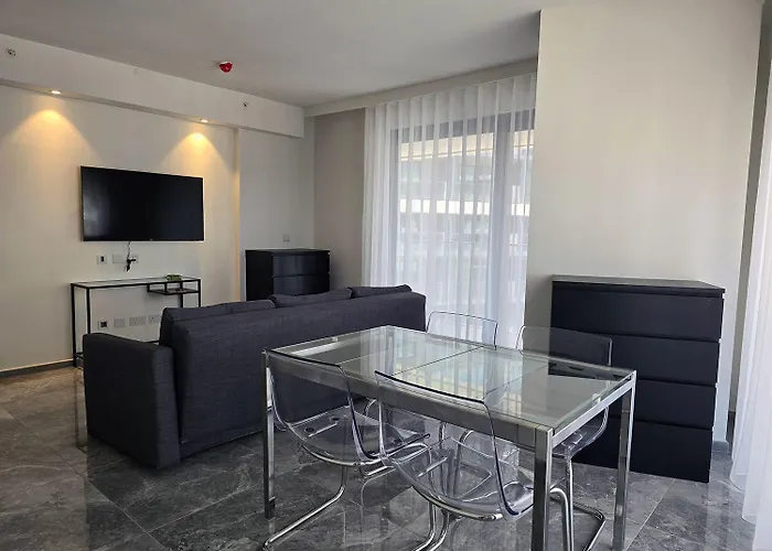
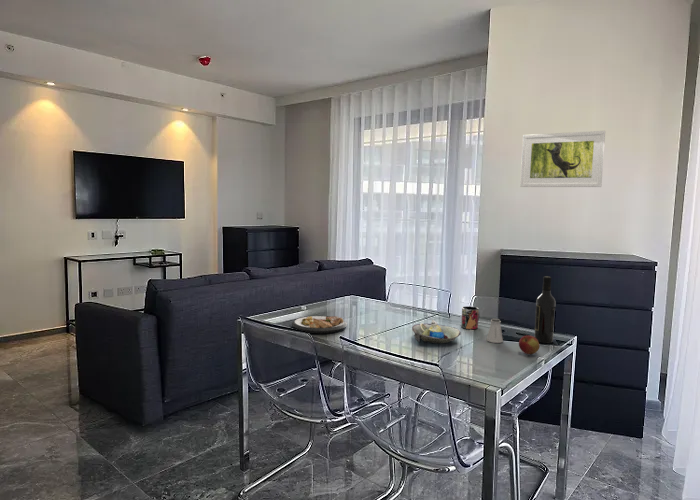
+ saltshaker [486,317,504,344]
+ plate [291,315,348,334]
+ decorative bowl [411,319,462,344]
+ apple [518,335,541,355]
+ wine bottle [533,275,557,344]
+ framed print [519,130,606,188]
+ mug [460,305,480,330]
